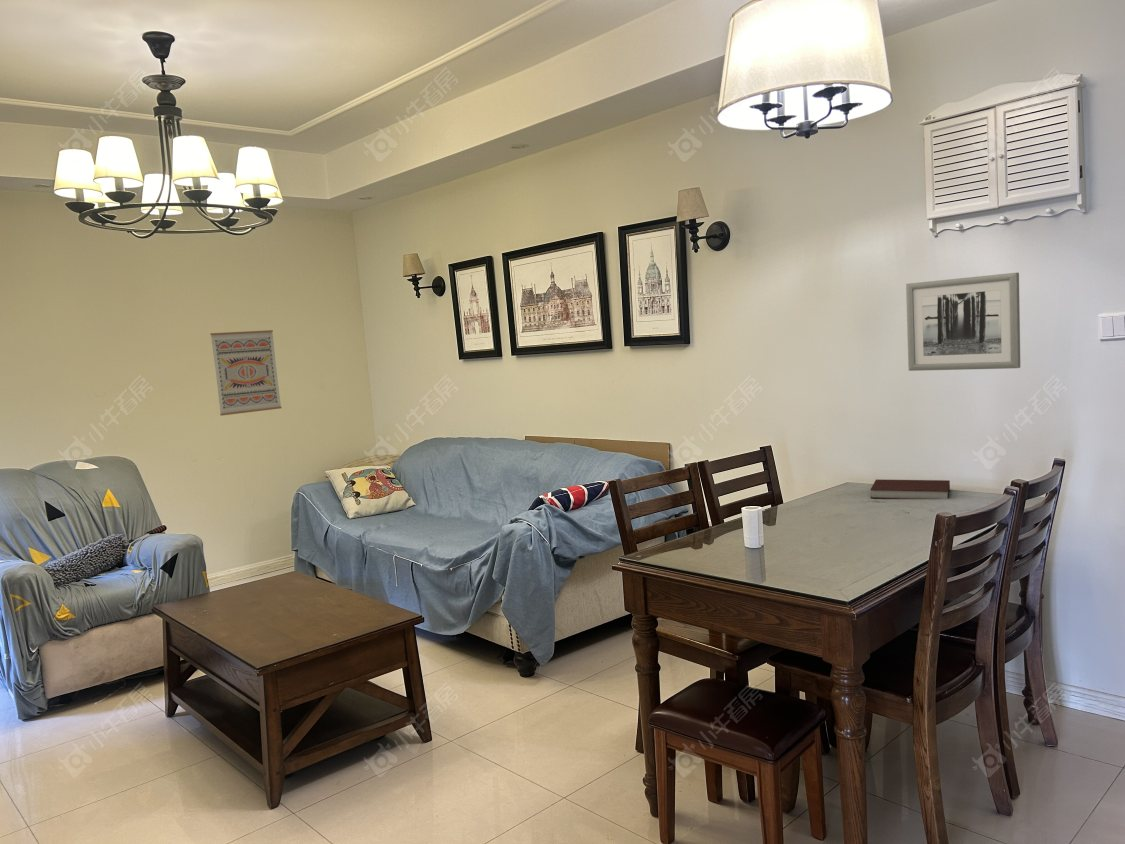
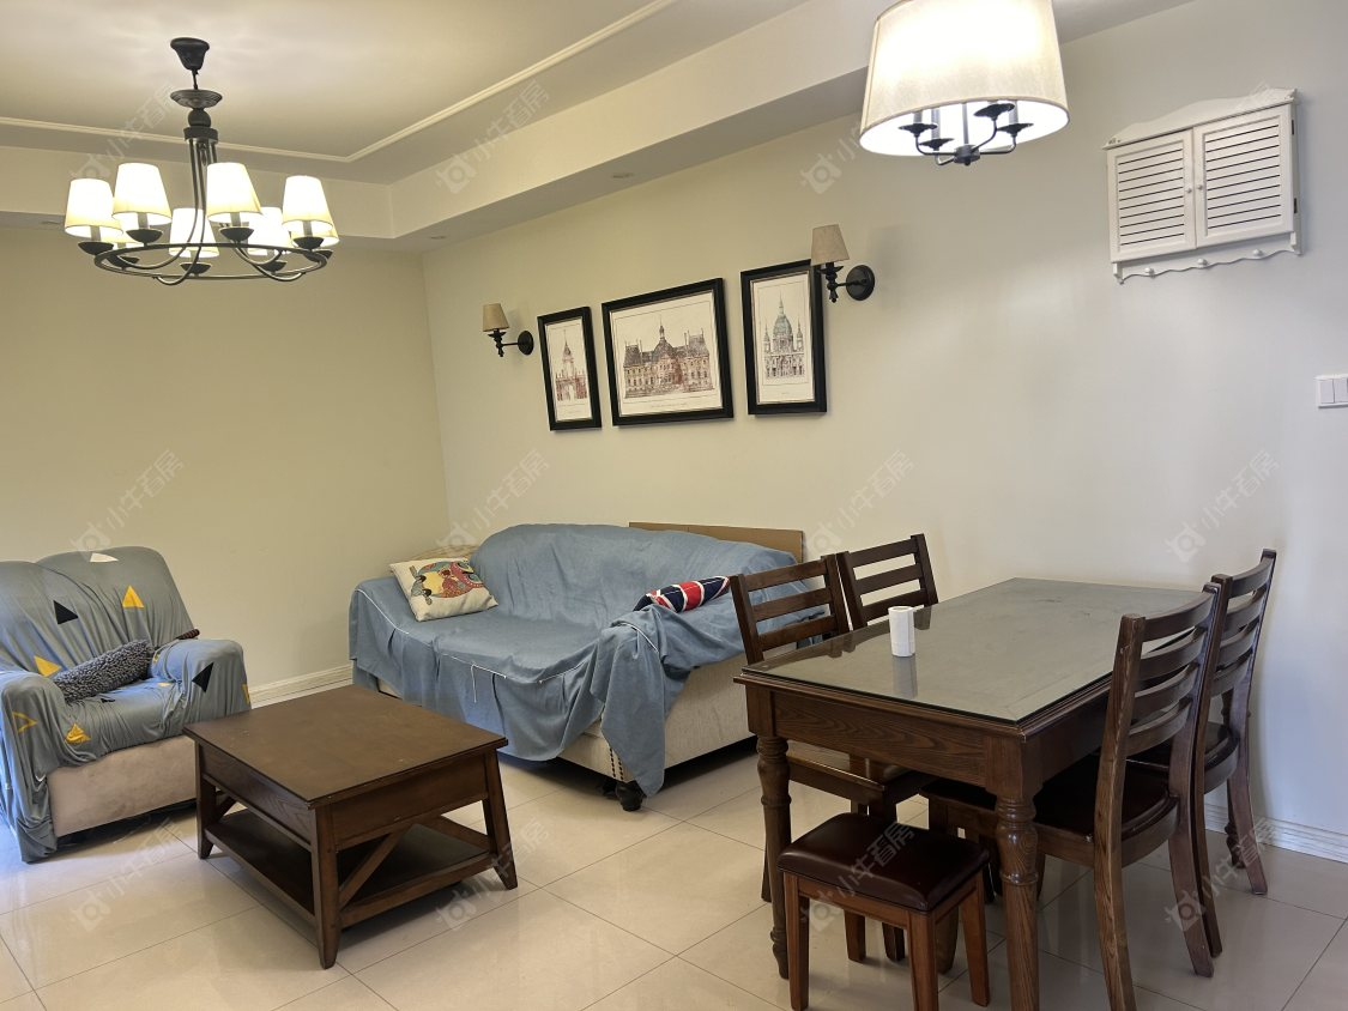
- wall art [905,272,1021,372]
- notebook [869,478,951,500]
- wall art [209,329,282,416]
